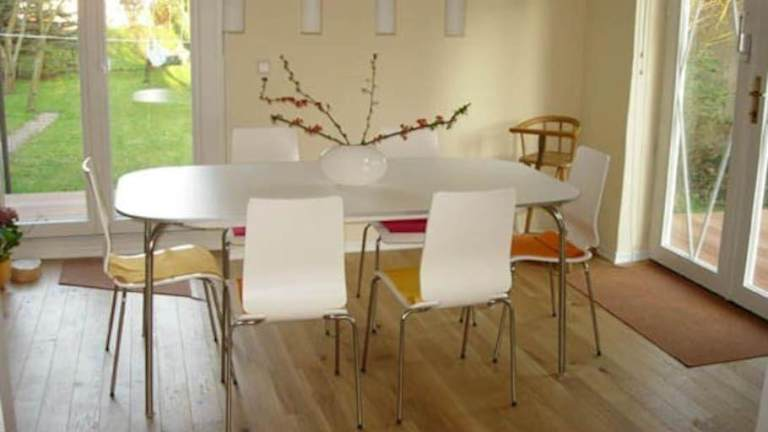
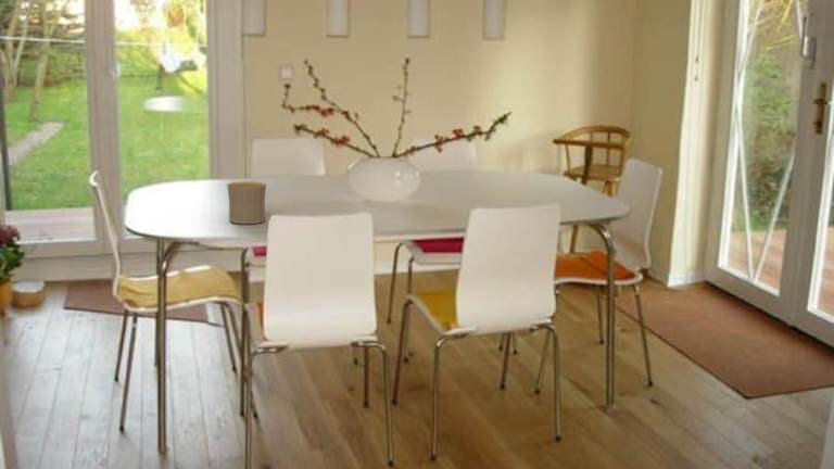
+ cup [226,180,267,225]
